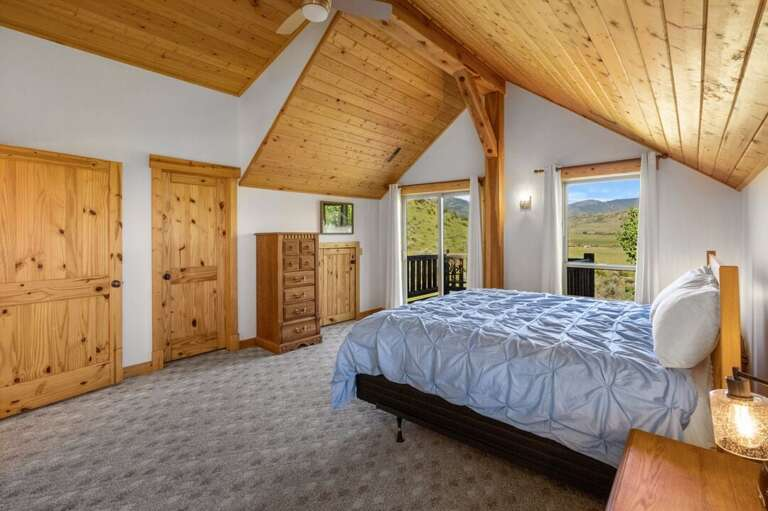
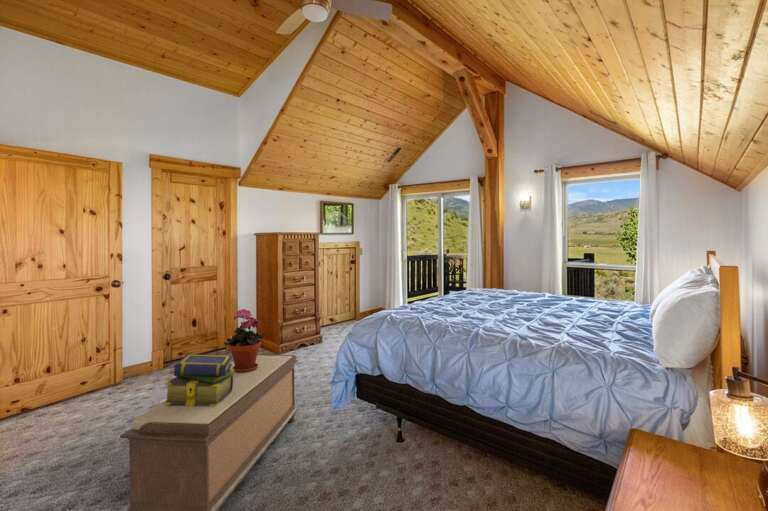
+ potted plant [223,308,266,372]
+ stack of books [164,353,234,407]
+ bench [119,354,299,511]
